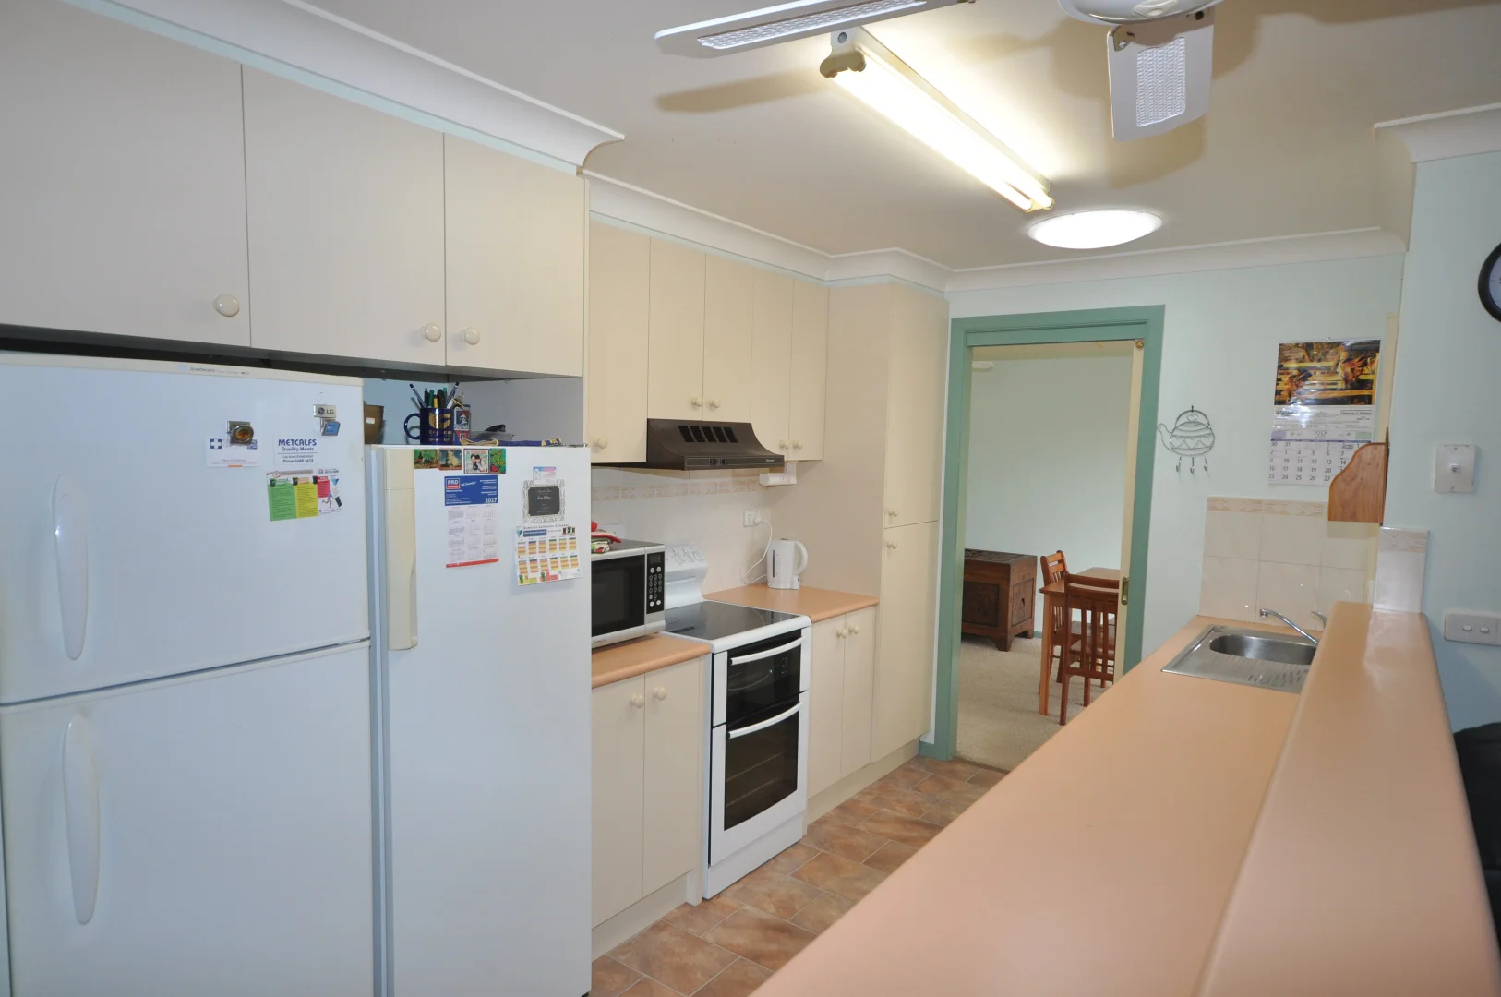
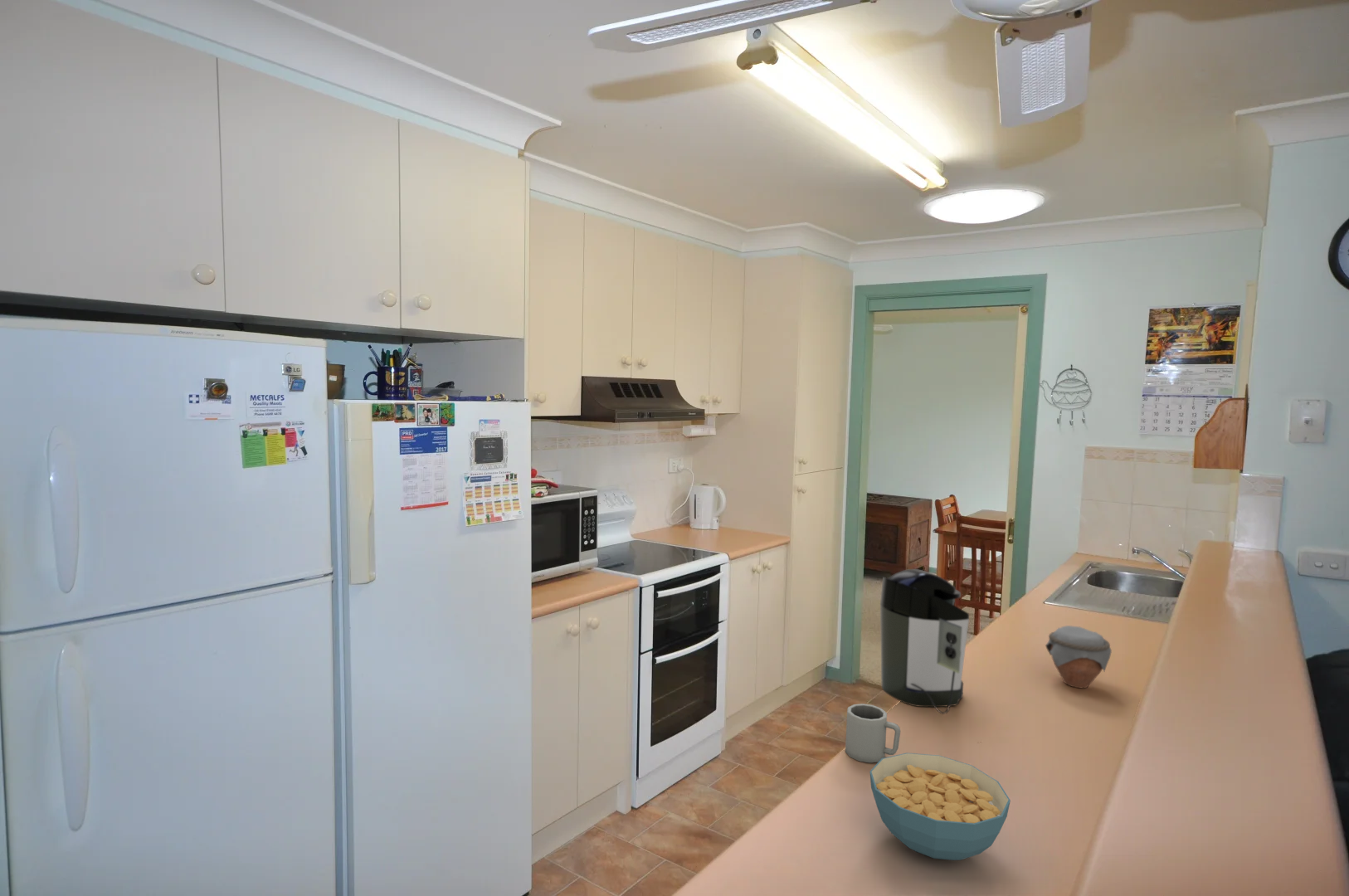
+ cereal bowl [869,752,1011,861]
+ jar [1045,625,1113,689]
+ cup [845,703,901,764]
+ coffee maker [879,568,970,715]
